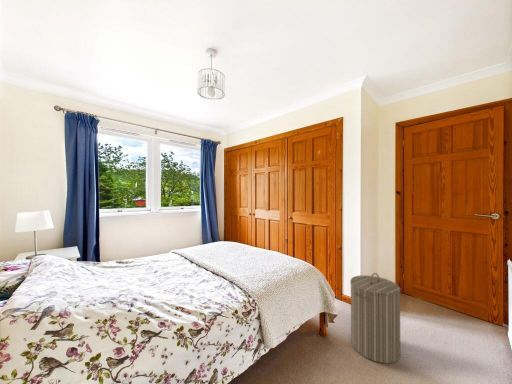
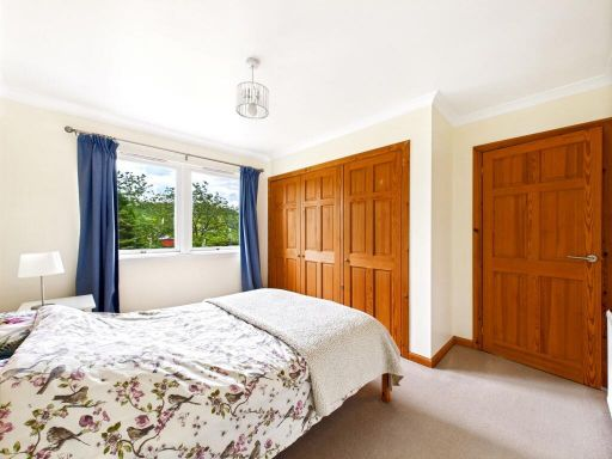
- laundry hamper [349,272,401,364]
